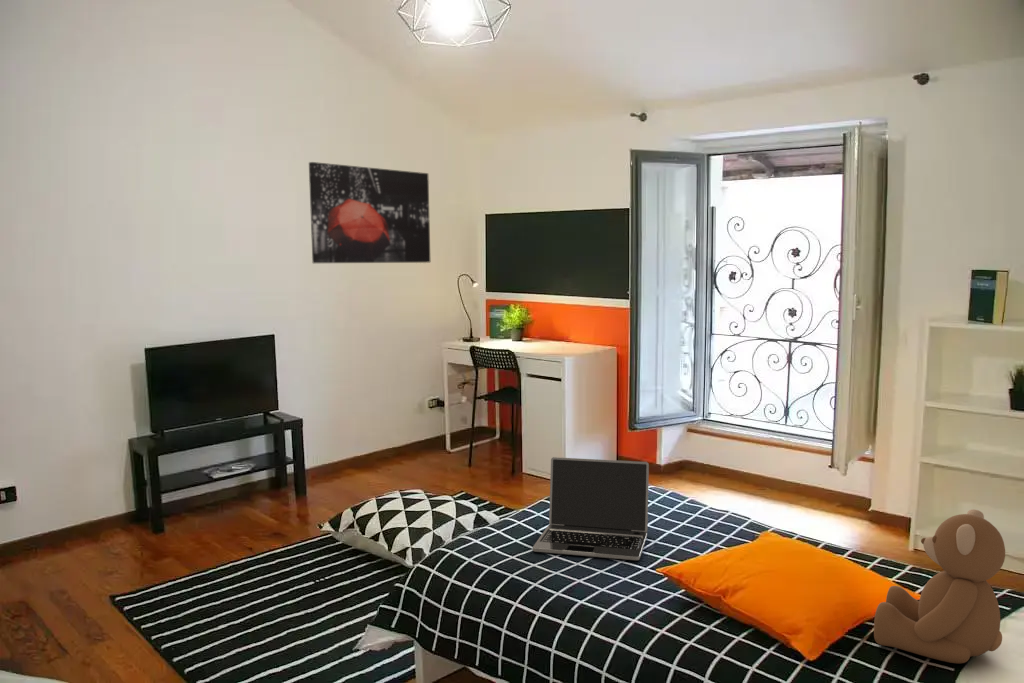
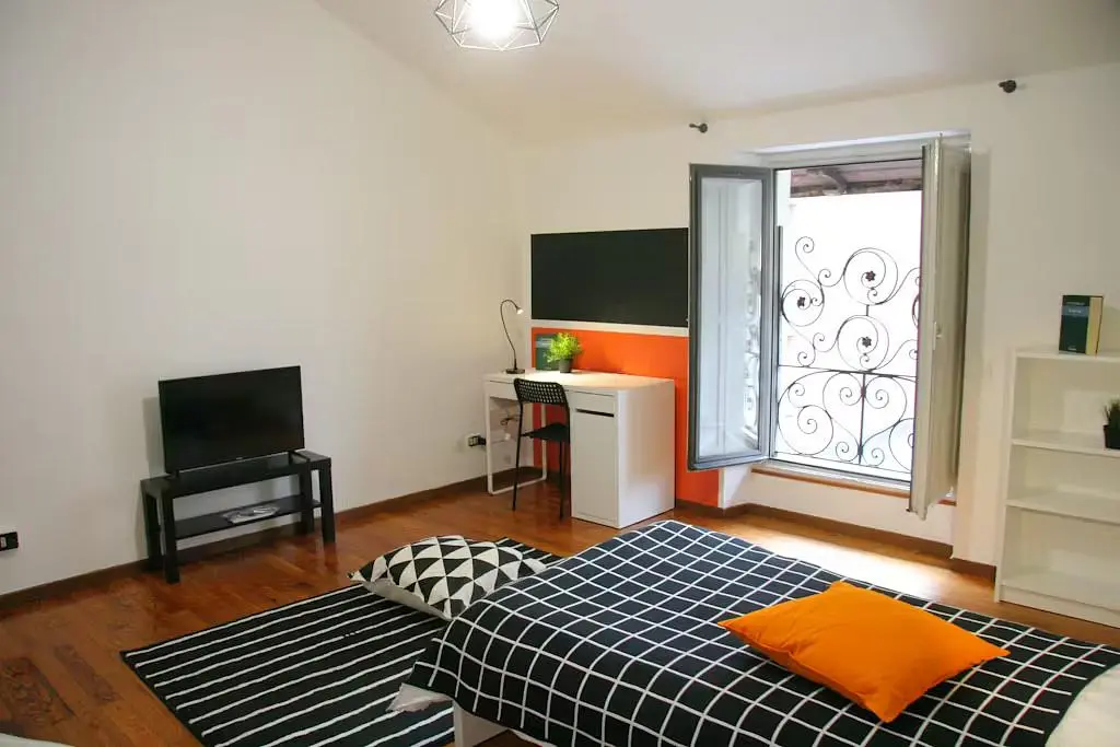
- wall art [308,161,431,264]
- teddy bear [873,508,1006,664]
- laptop [532,456,650,561]
